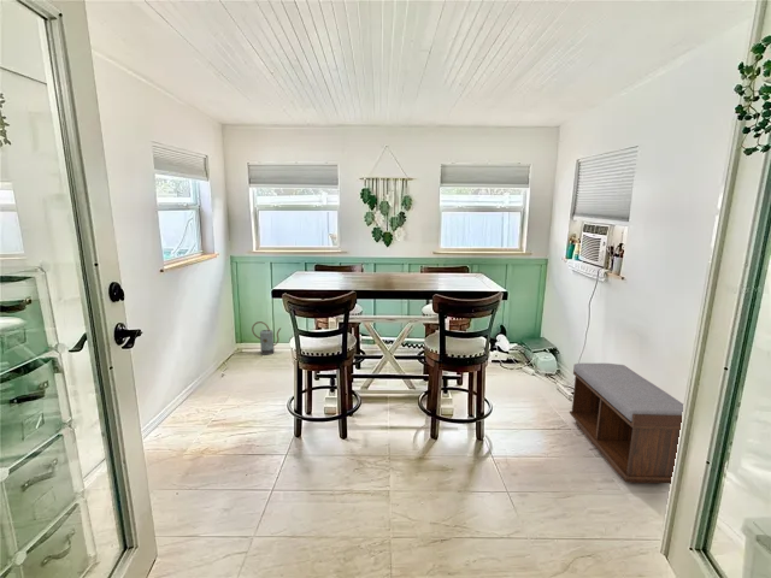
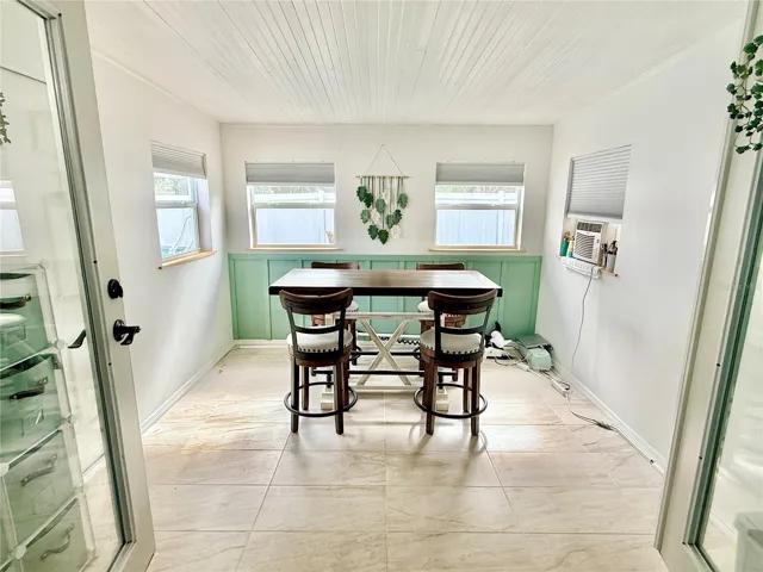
- watering can [251,320,282,356]
- bench [569,362,684,484]
